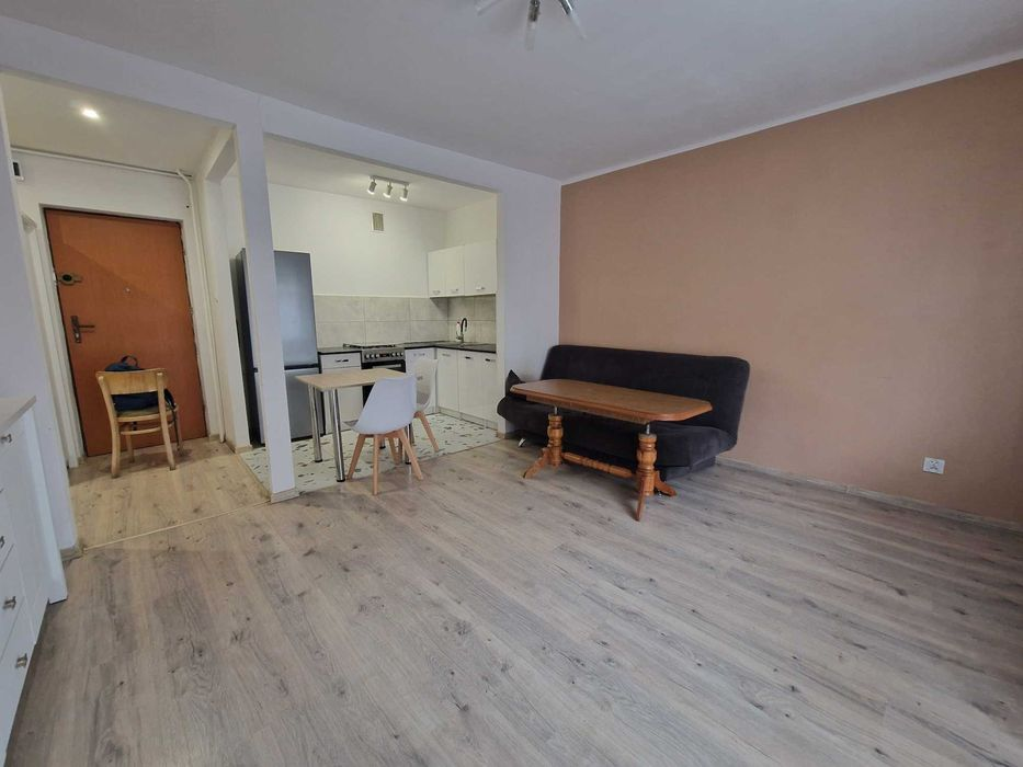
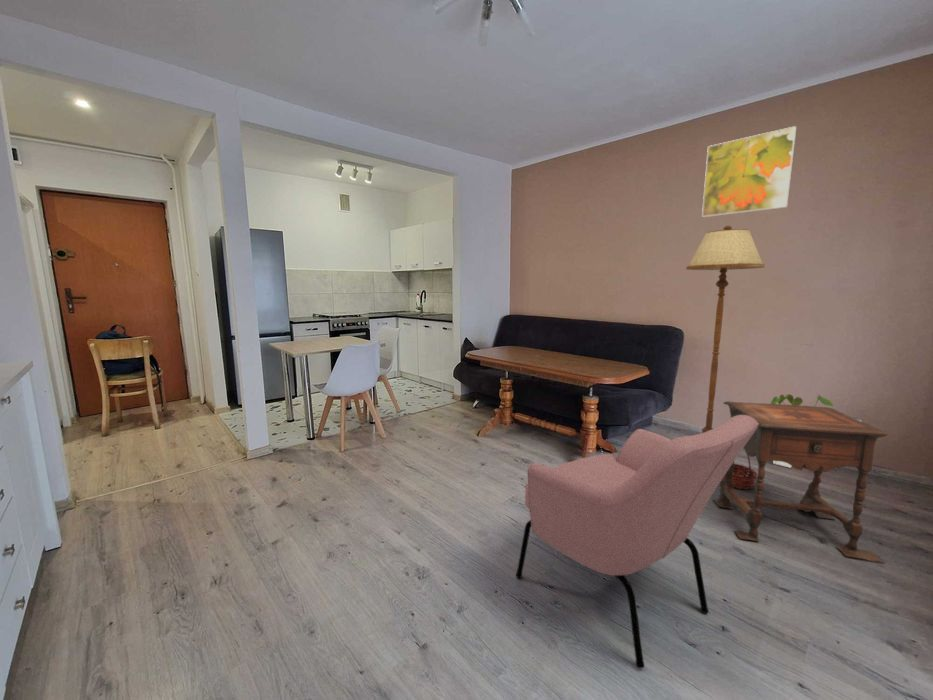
+ floor lamp [685,225,766,433]
+ armchair [515,415,759,669]
+ house plant [770,393,834,469]
+ side table [712,400,889,564]
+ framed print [701,125,797,218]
+ basket [722,447,758,491]
